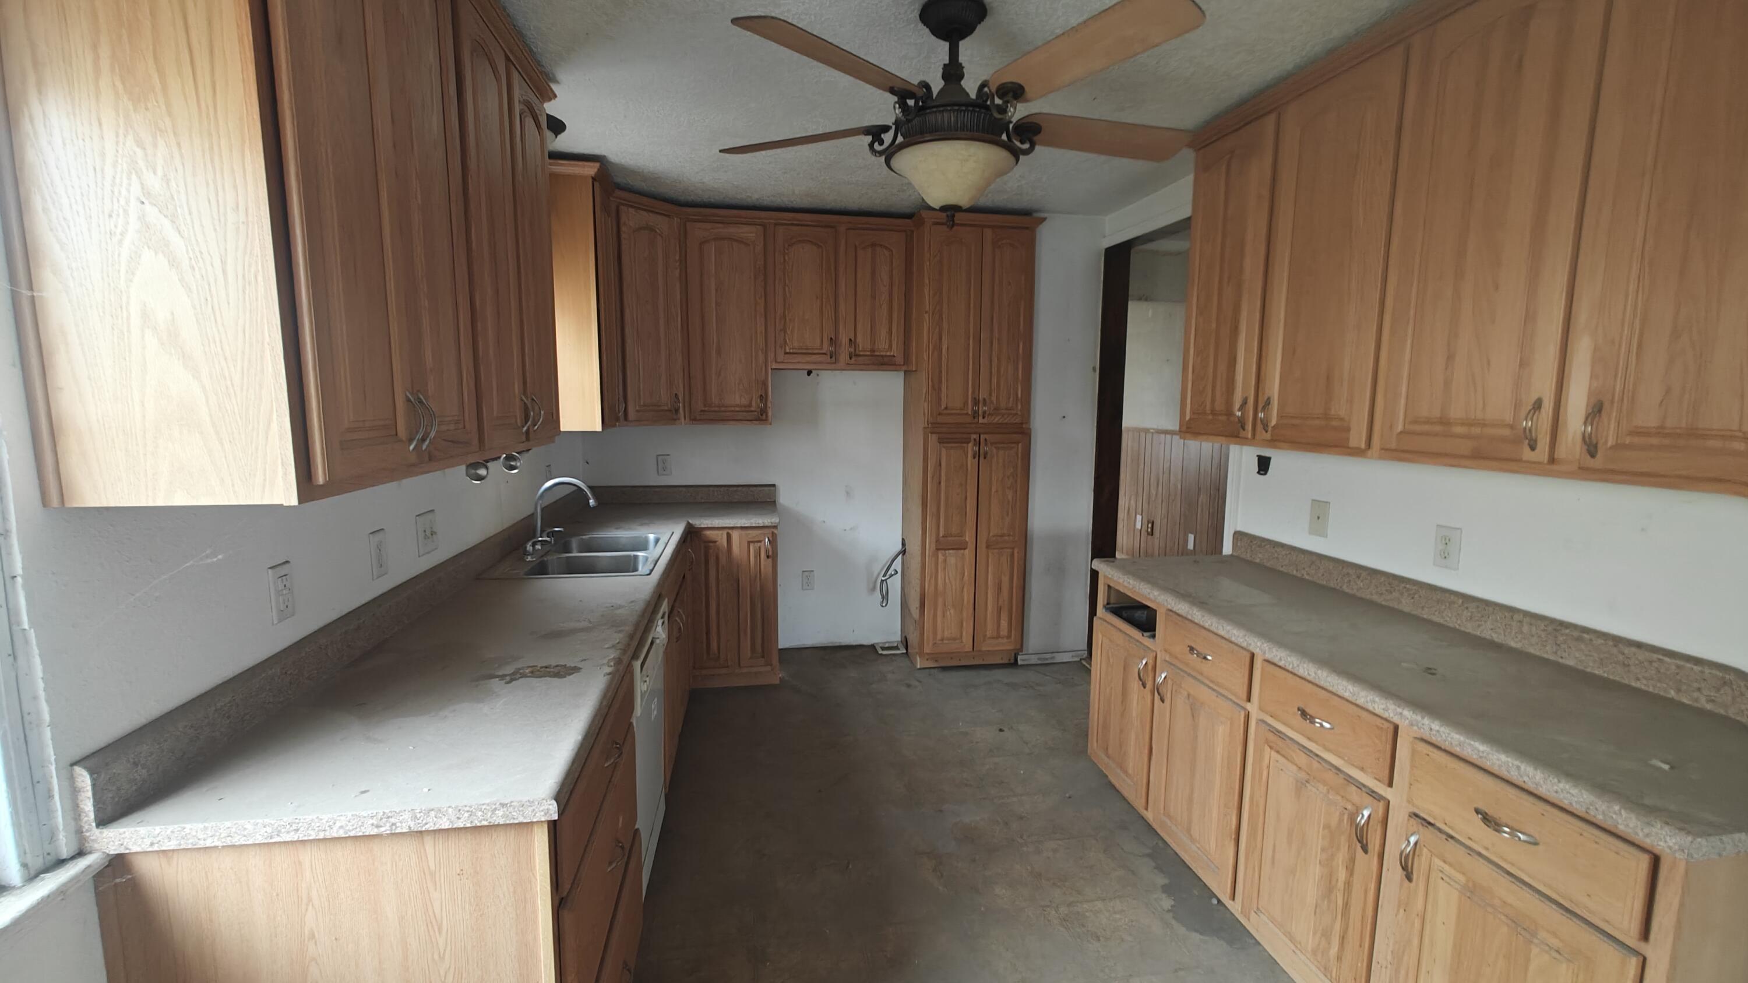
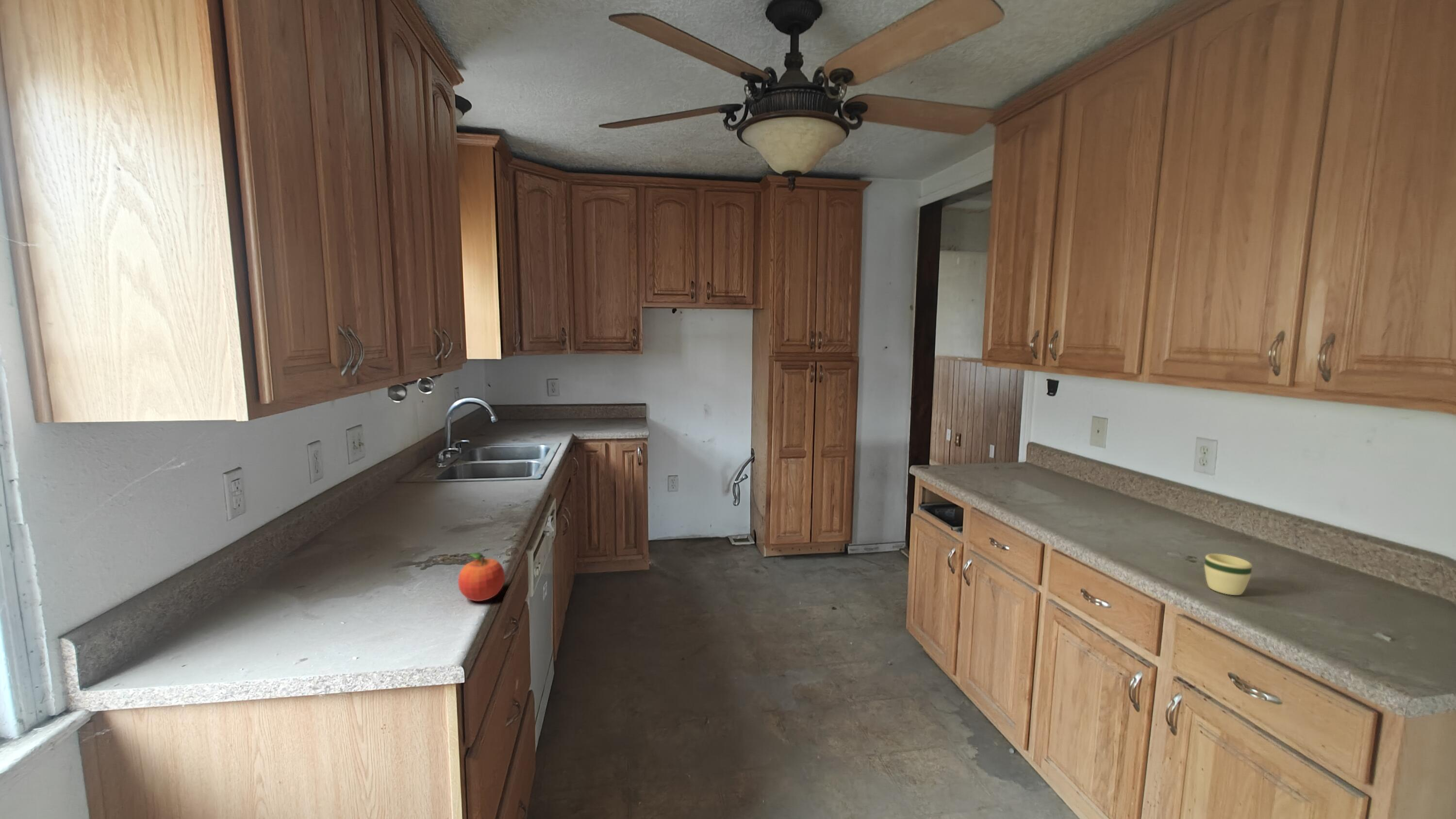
+ mug [1204,553,1253,596]
+ fruit [458,552,506,602]
